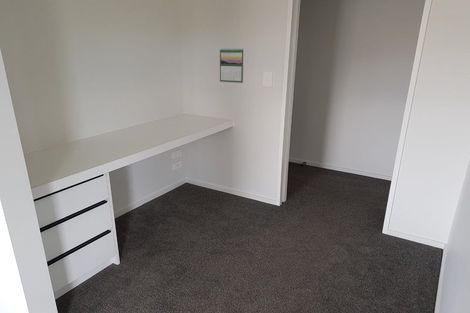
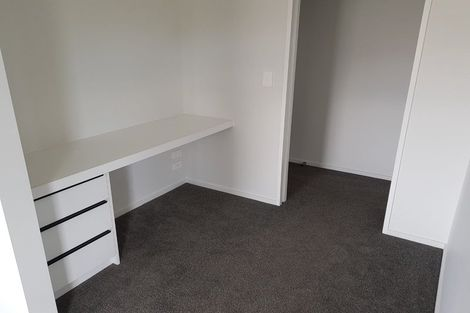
- calendar [219,48,245,84]
